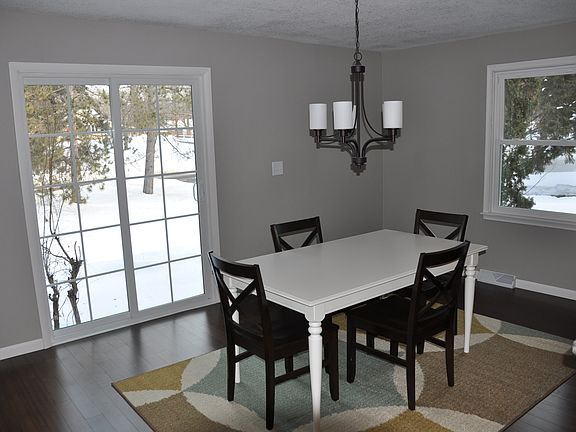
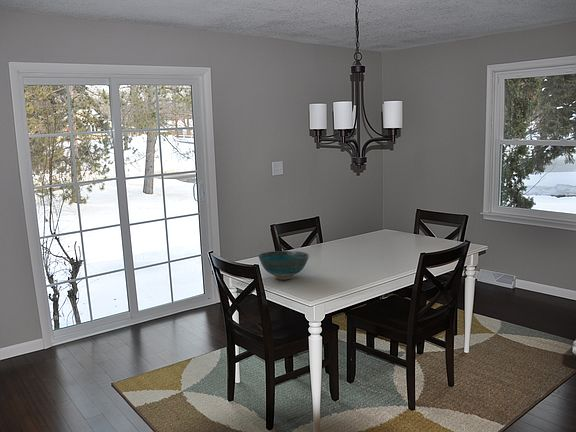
+ bowl [258,250,310,281]
